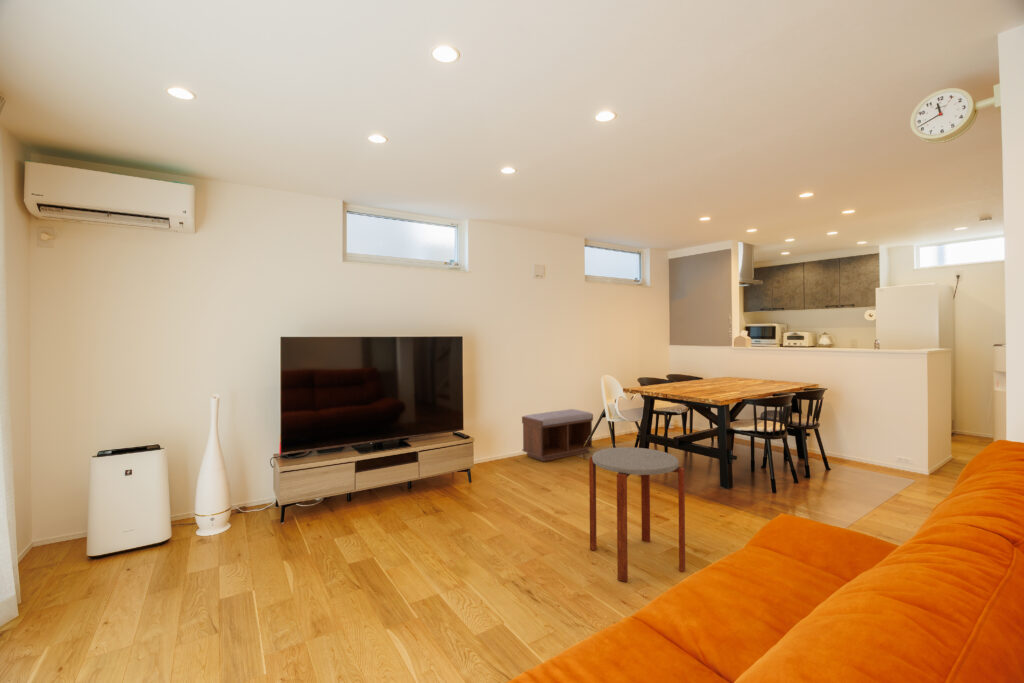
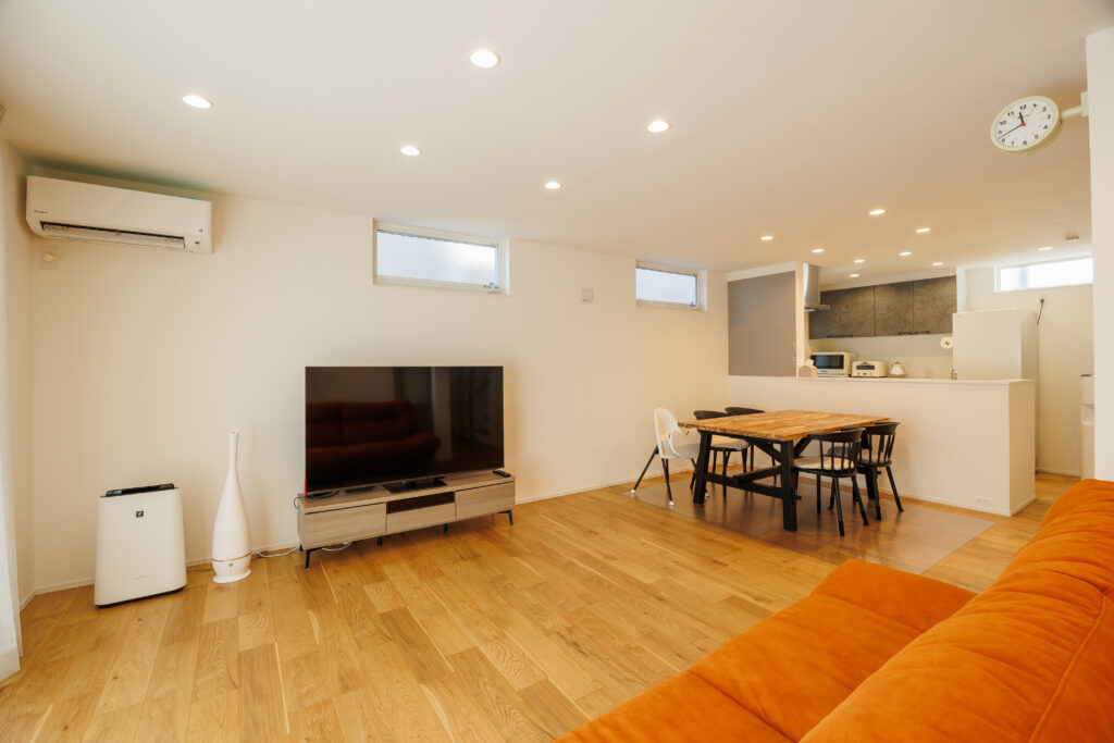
- side table [588,446,686,583]
- bench [521,408,594,463]
